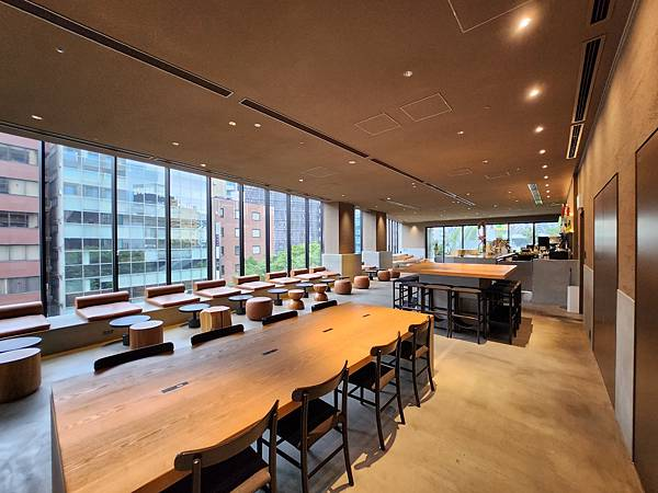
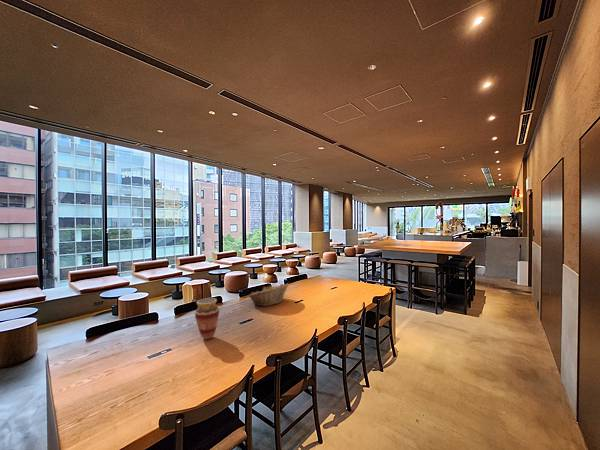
+ vase [194,297,220,340]
+ fruit basket [247,283,290,307]
